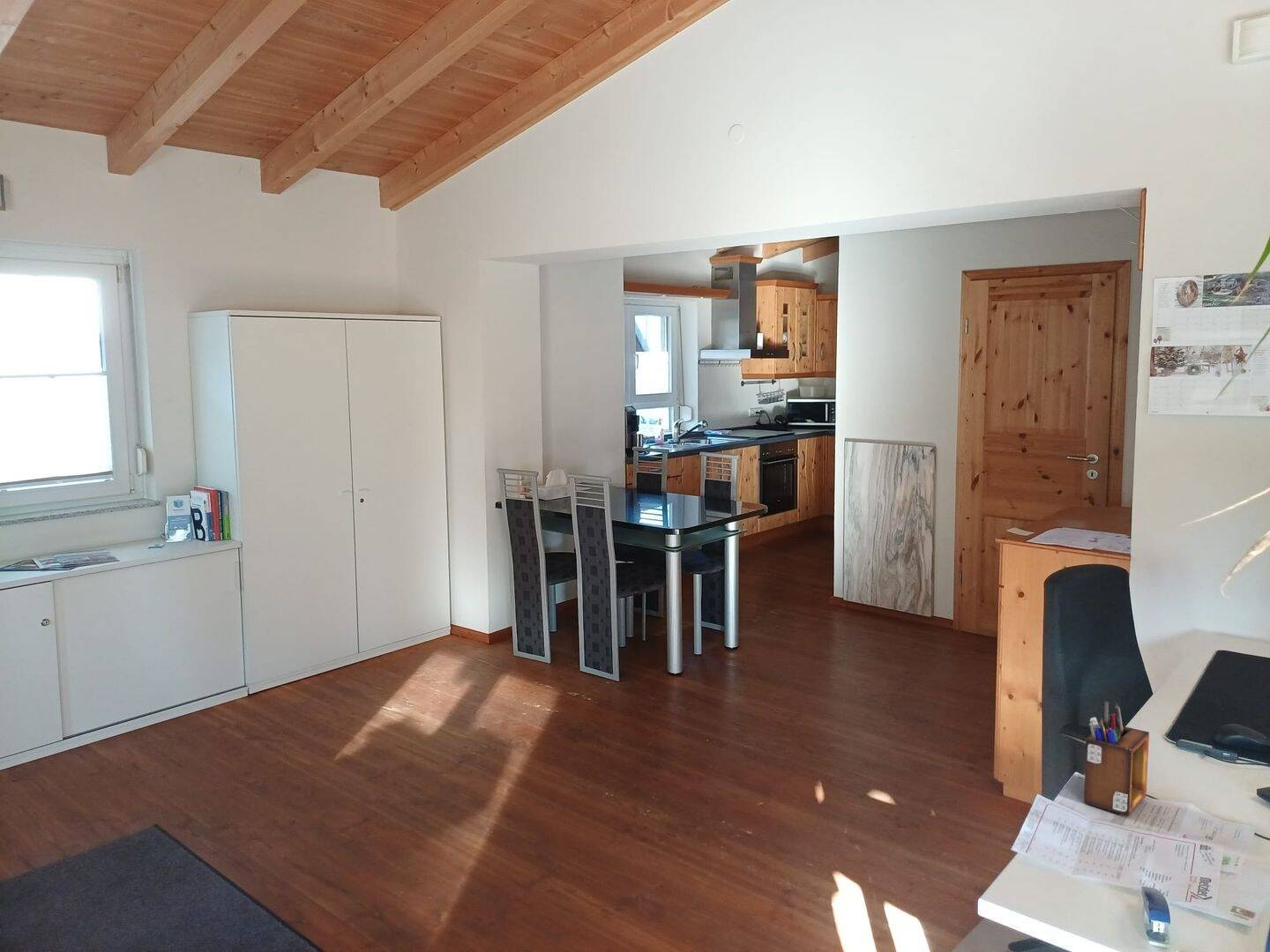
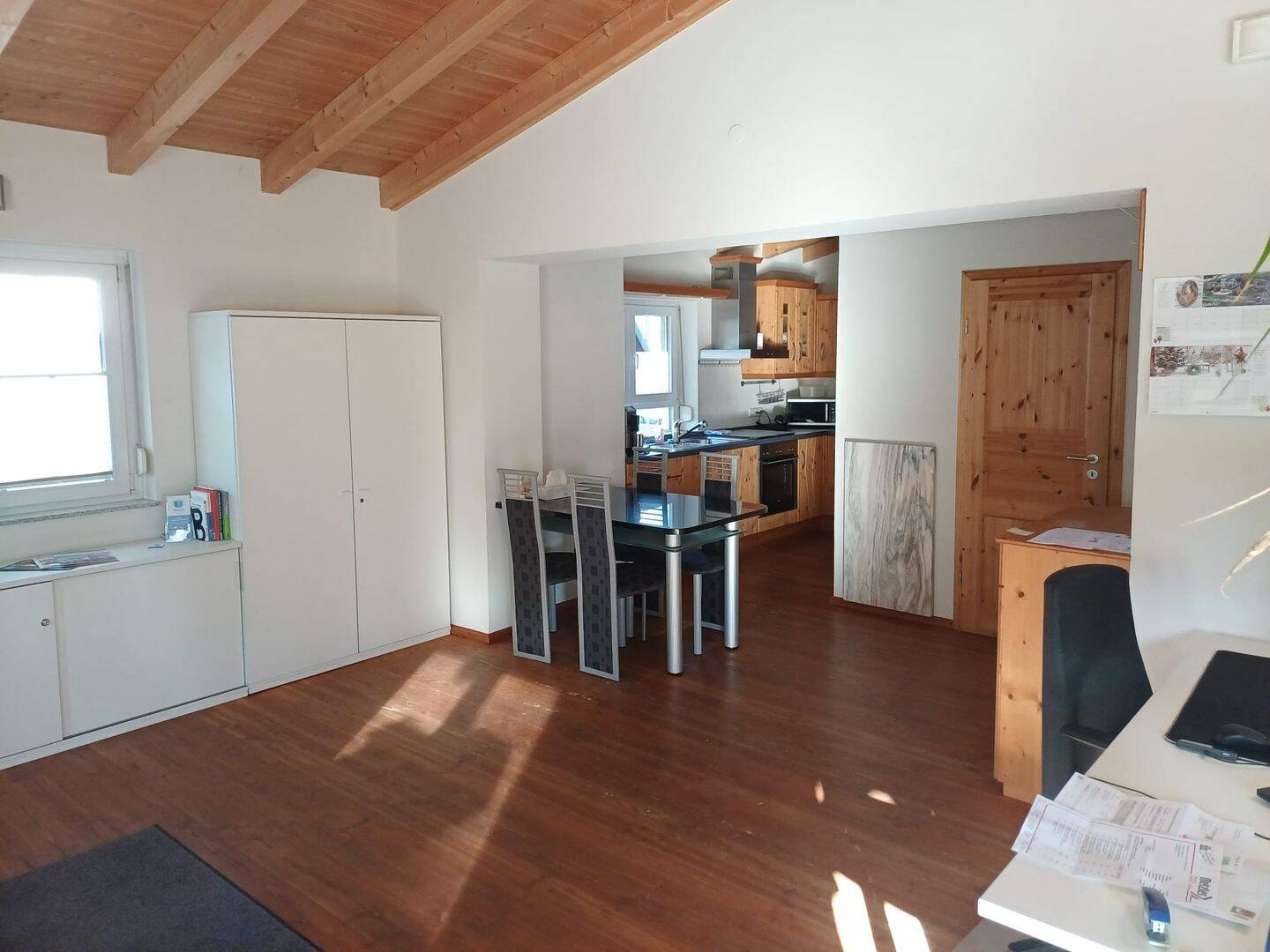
- desk organizer [1083,701,1150,817]
